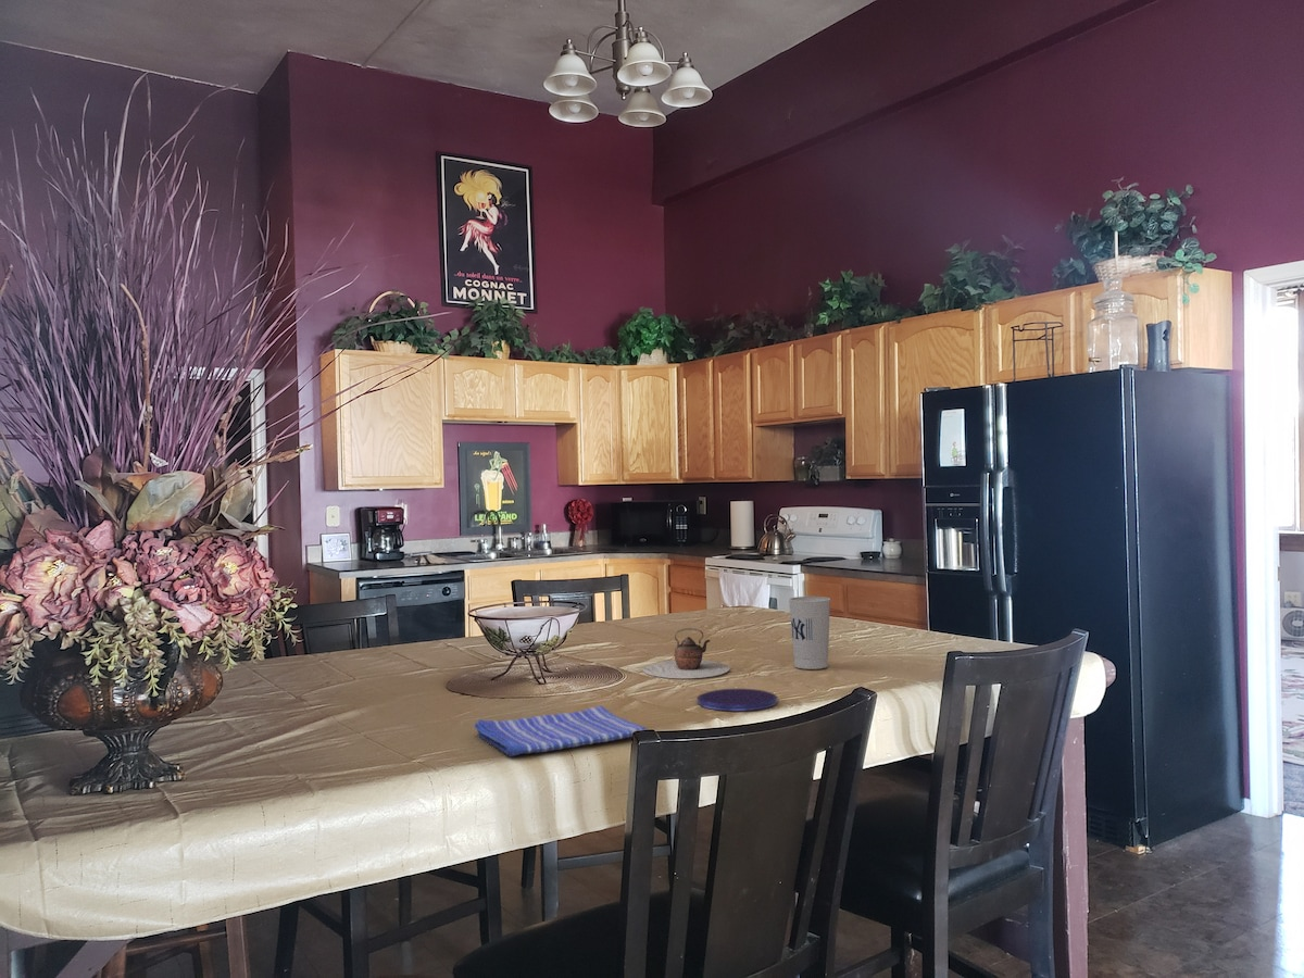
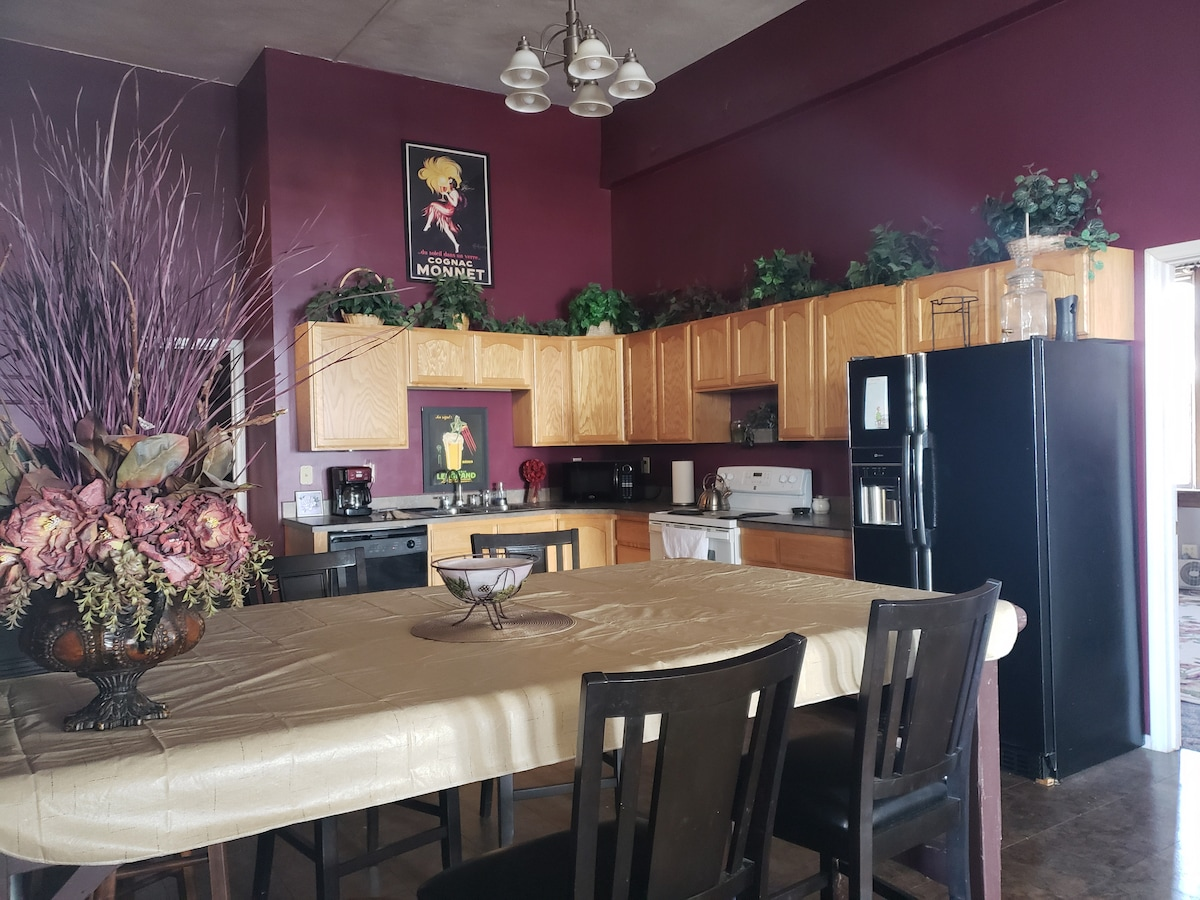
- saucer [695,688,779,712]
- dish towel [473,704,648,757]
- teapot [642,627,731,679]
- cup [788,595,831,670]
